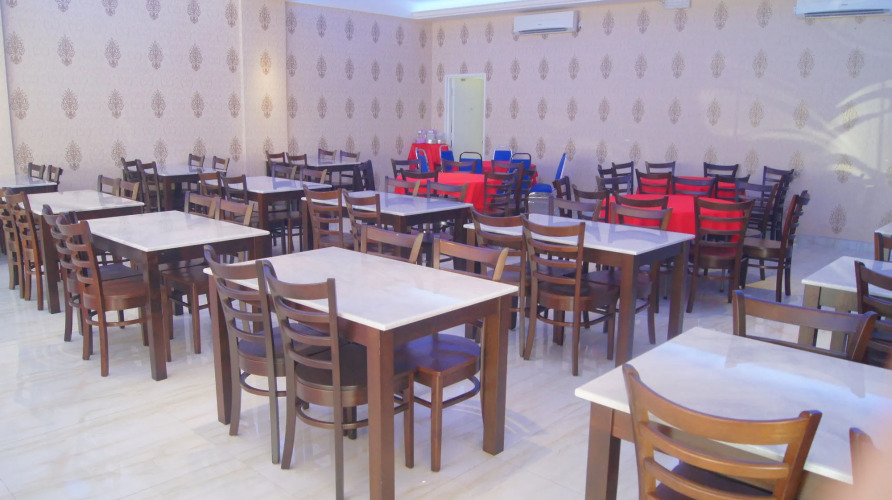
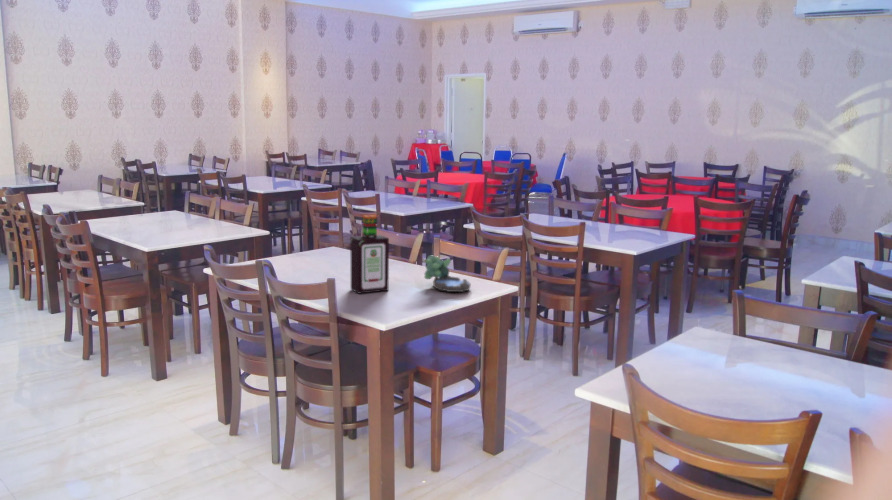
+ bottle [349,214,390,295]
+ plant [423,255,472,293]
